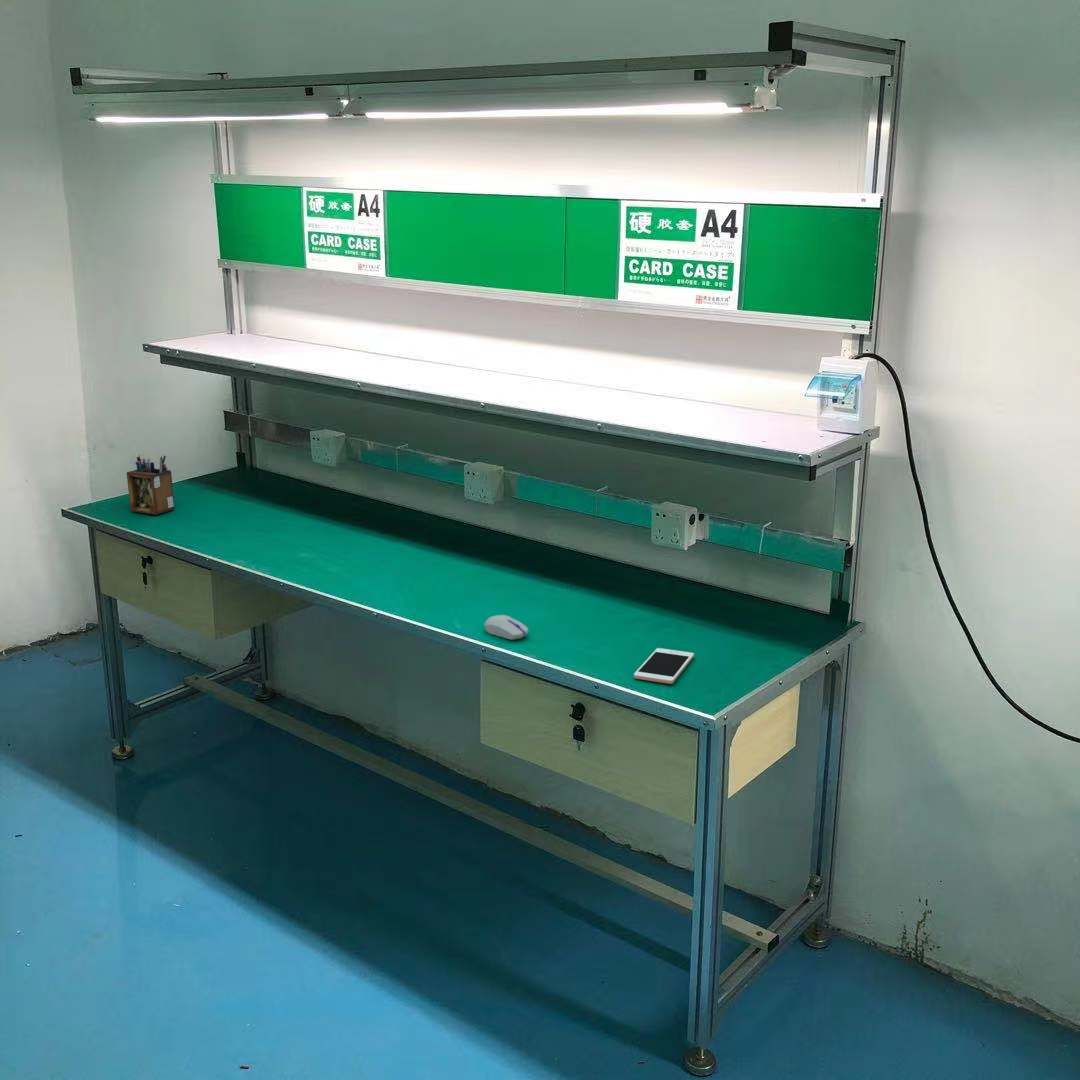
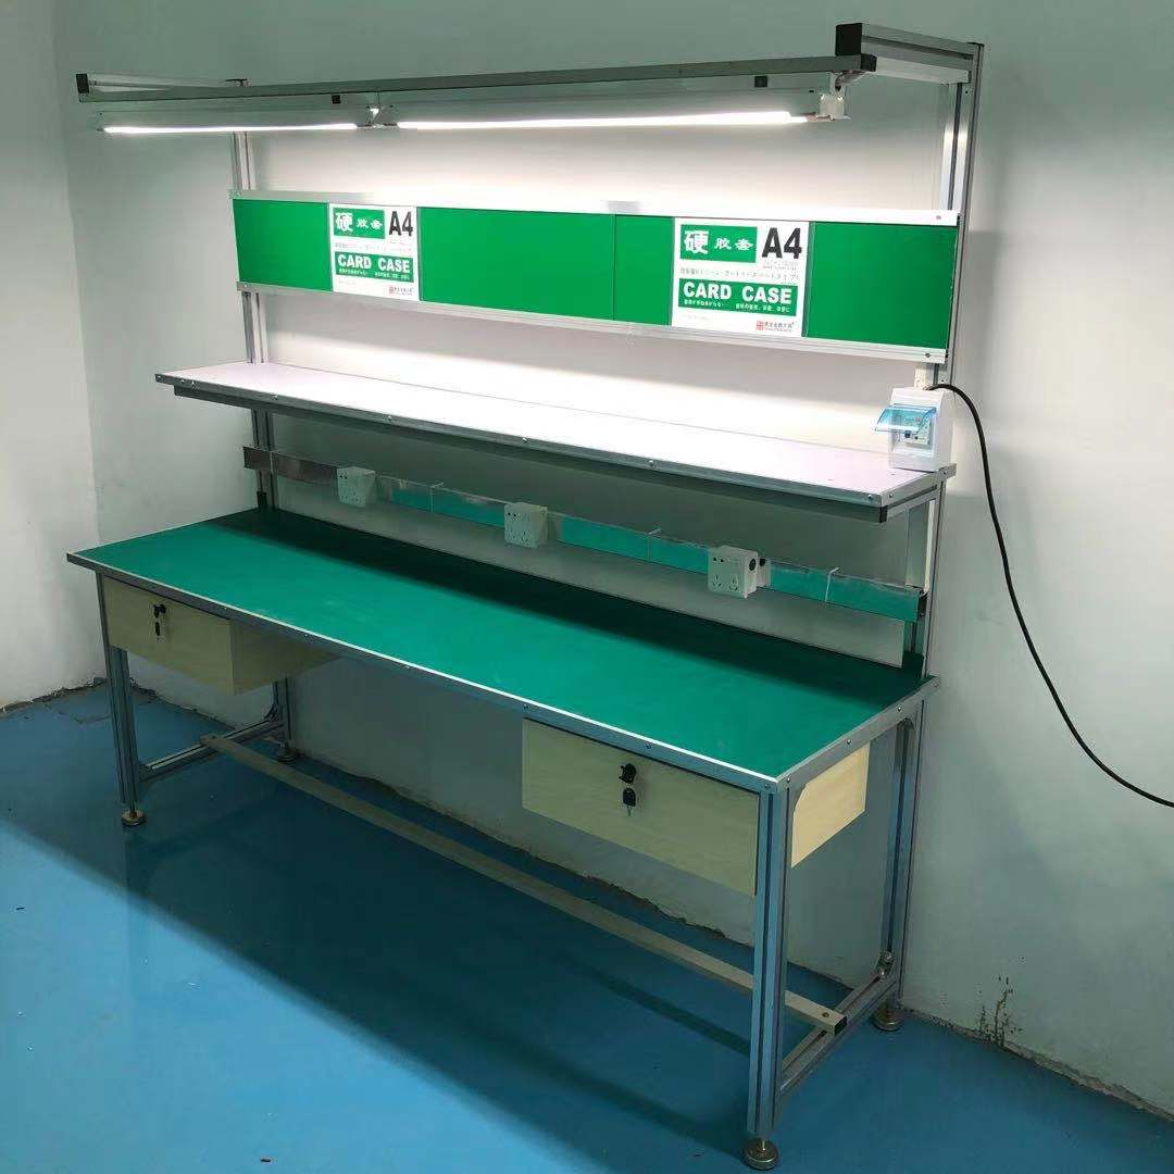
- computer mouse [483,614,529,641]
- desk organizer [126,455,175,516]
- cell phone [633,647,695,685]
